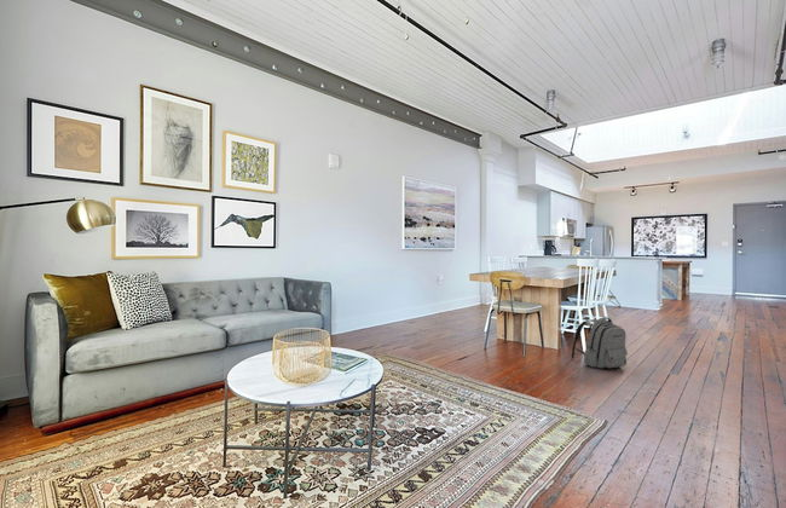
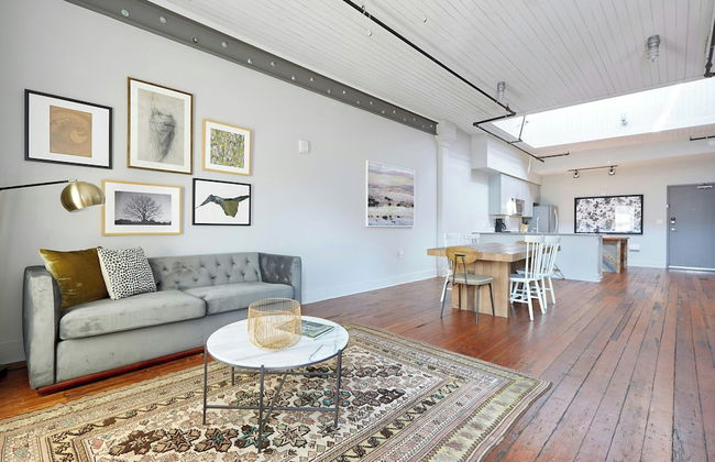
- backpack [571,316,629,369]
